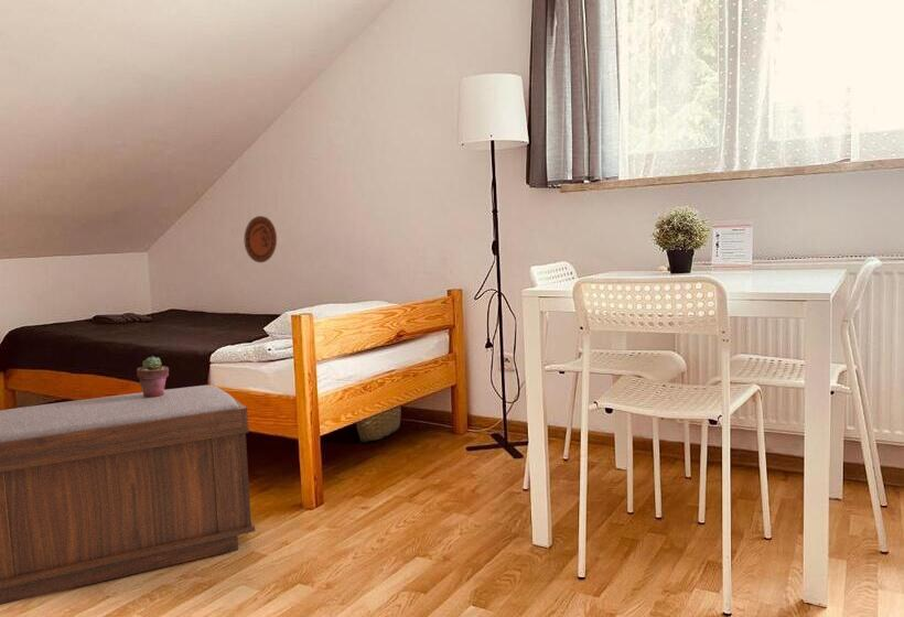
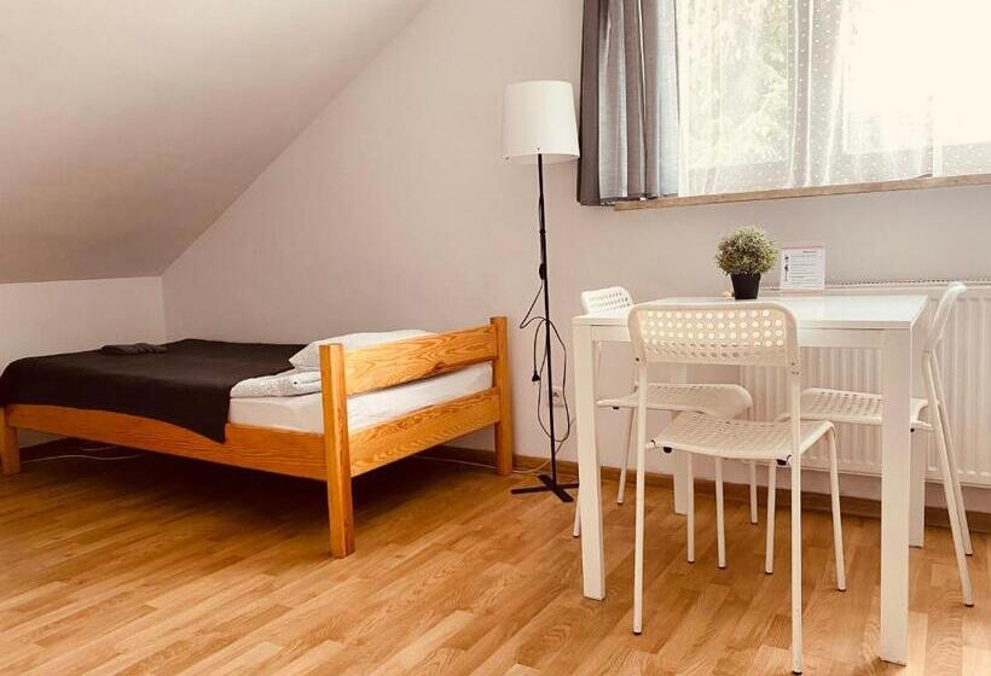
- flask [355,405,402,444]
- potted succulent [136,355,170,398]
- bench [0,383,256,606]
- decorative plate [244,215,278,263]
